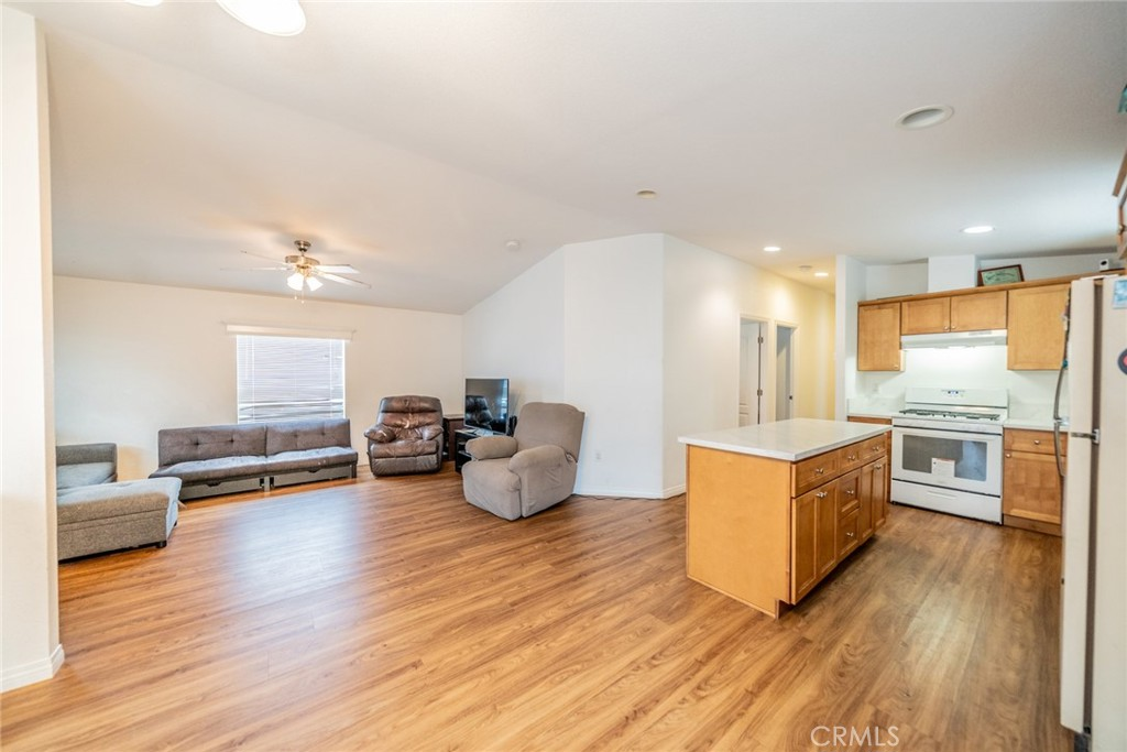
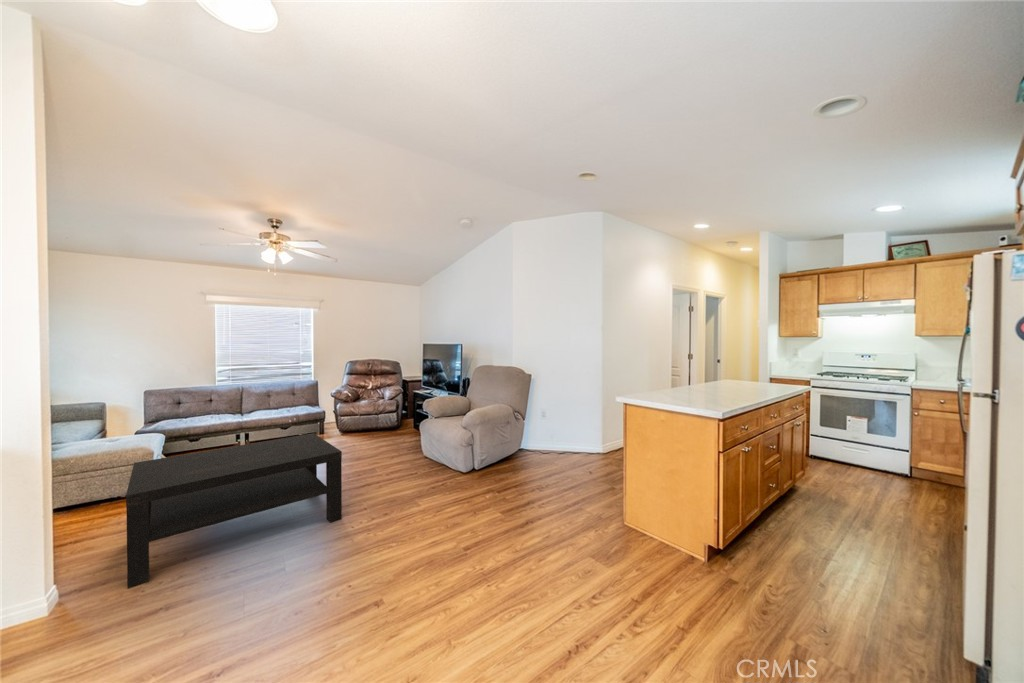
+ coffee table [125,432,343,590]
